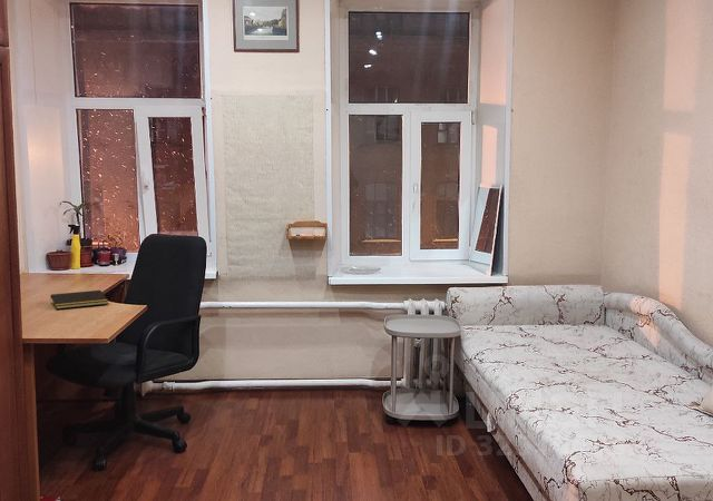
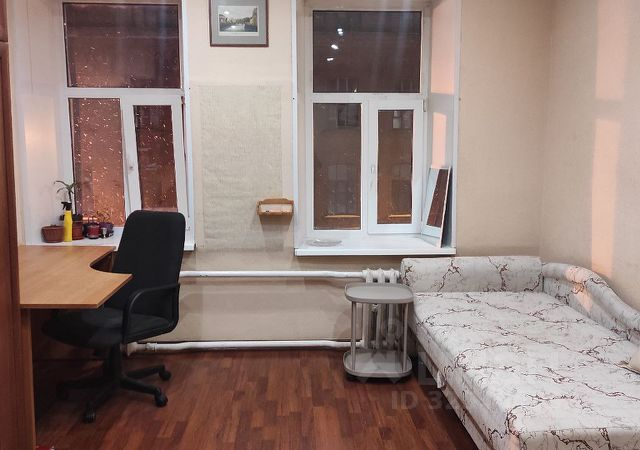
- notepad [49,289,109,310]
